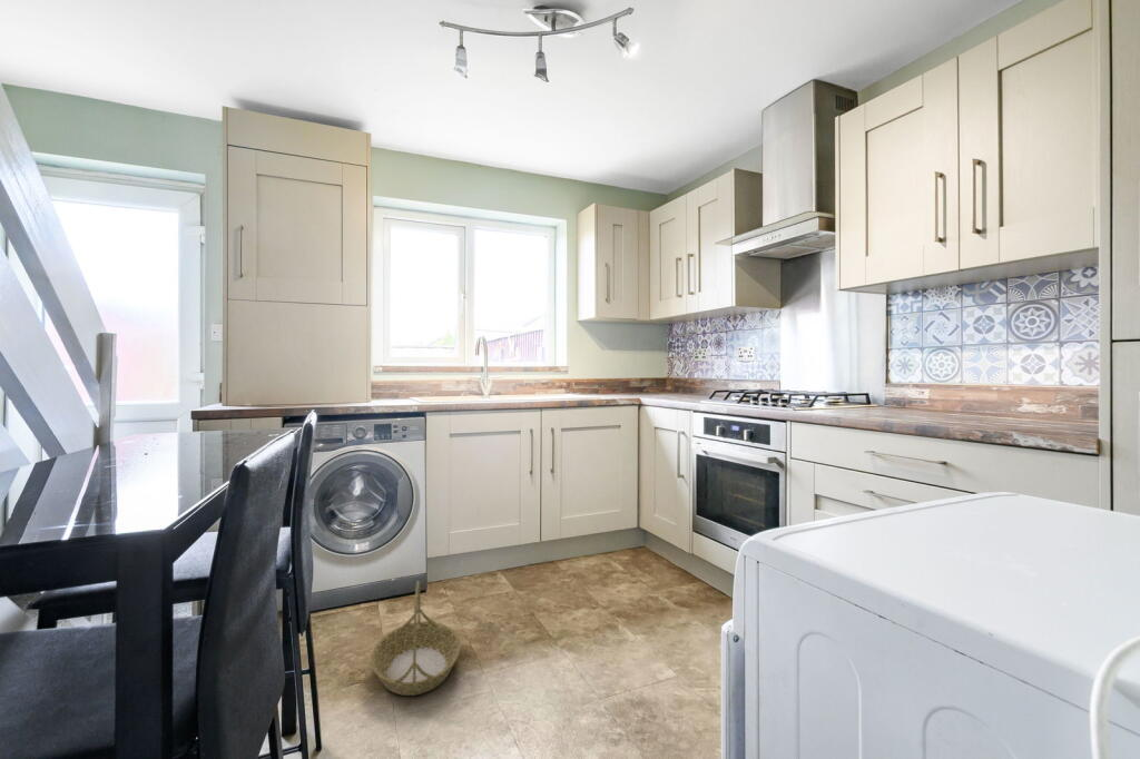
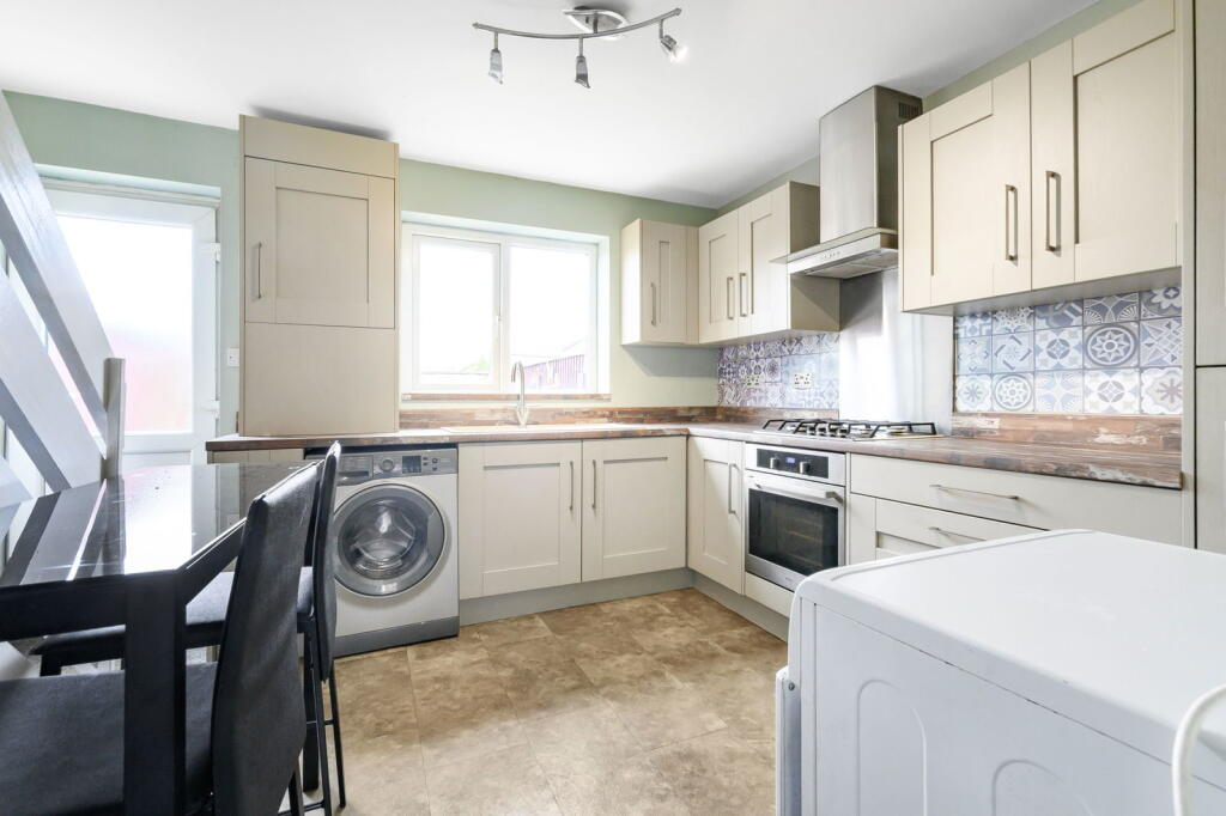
- basket [370,580,462,697]
